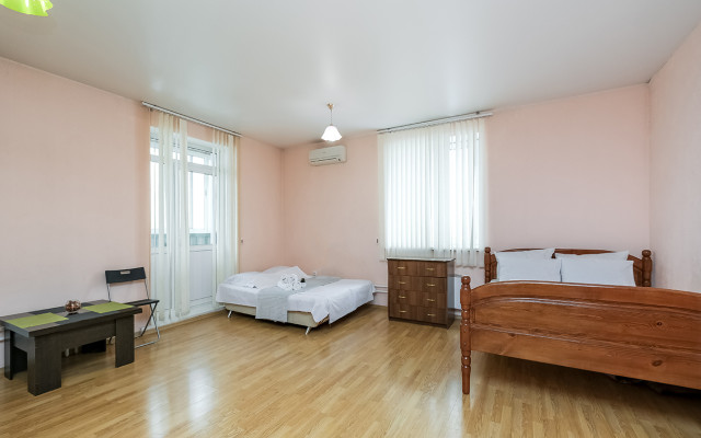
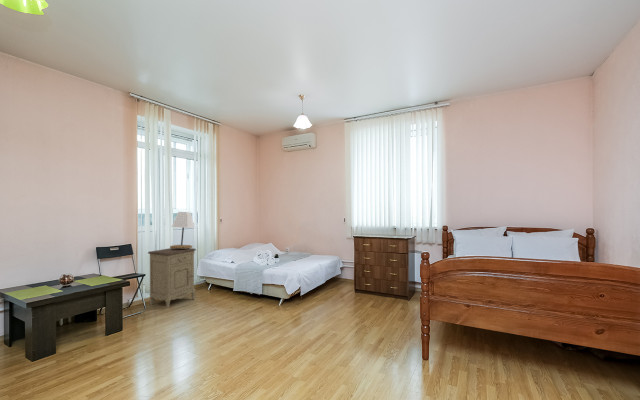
+ lamp [169,211,195,249]
+ nightstand [147,247,197,309]
